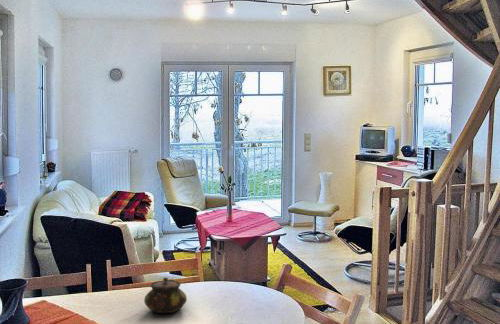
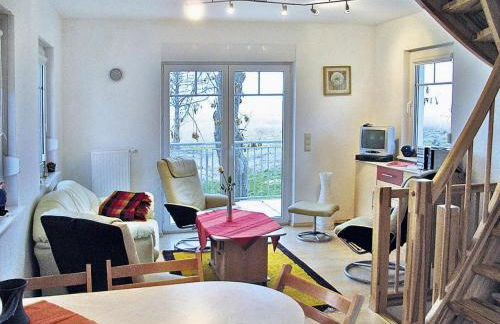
- teapot [143,276,188,314]
